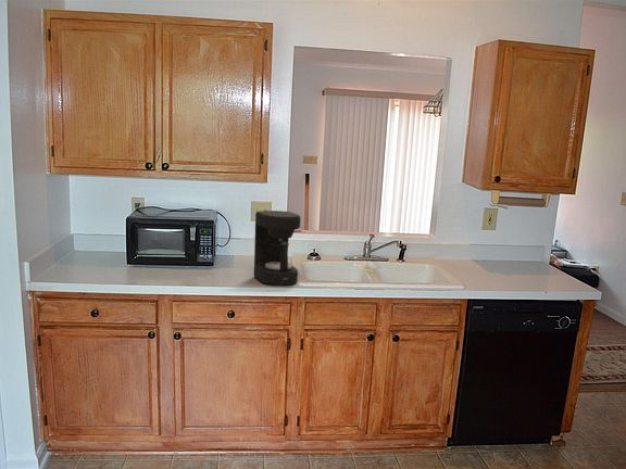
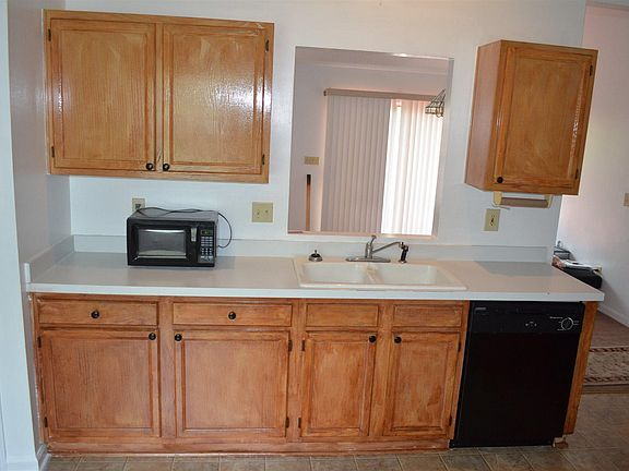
- coffee maker [253,210,302,287]
